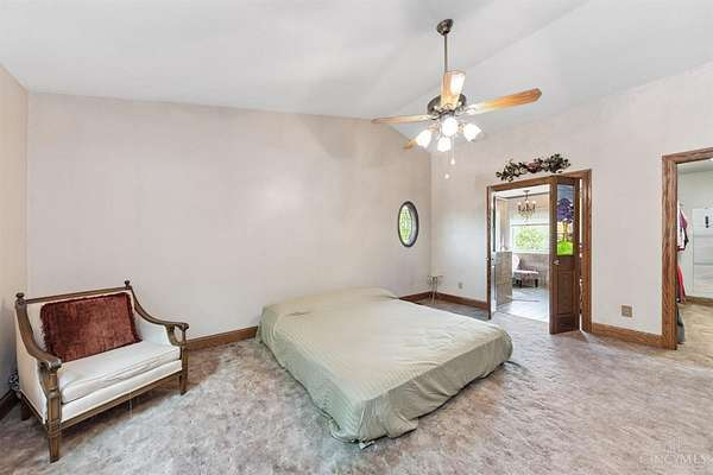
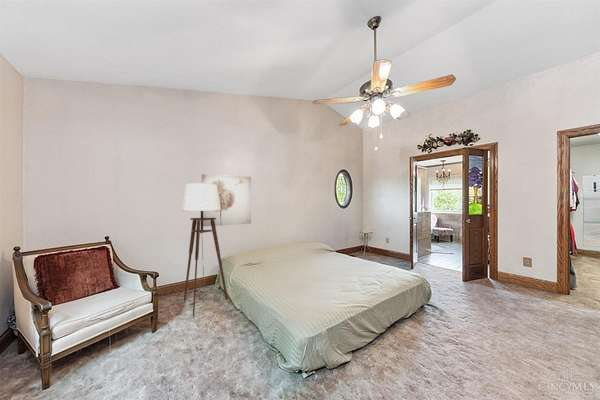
+ floor lamp [181,182,229,318]
+ wall art [201,173,252,227]
